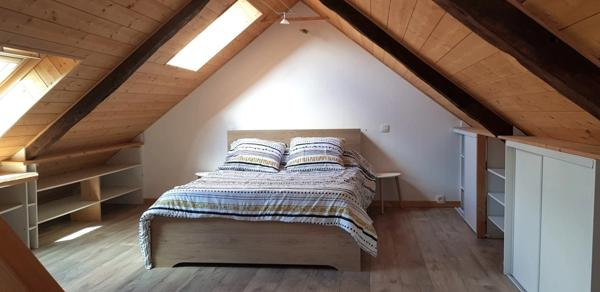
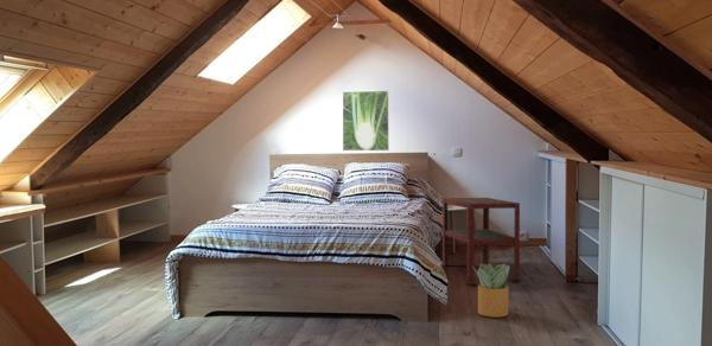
+ side table [441,197,522,284]
+ potted plant [473,262,510,319]
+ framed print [341,89,390,152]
